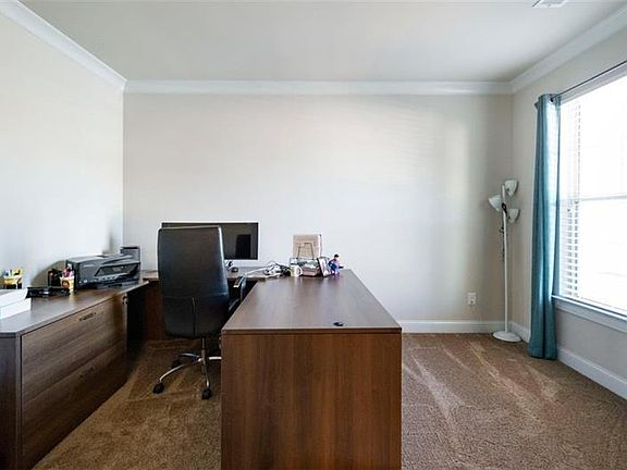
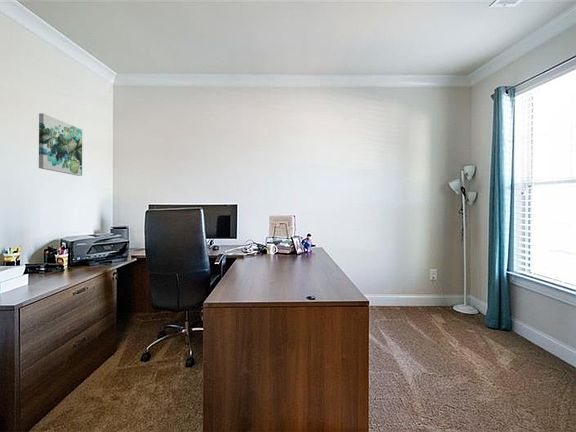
+ wall art [38,112,83,177]
